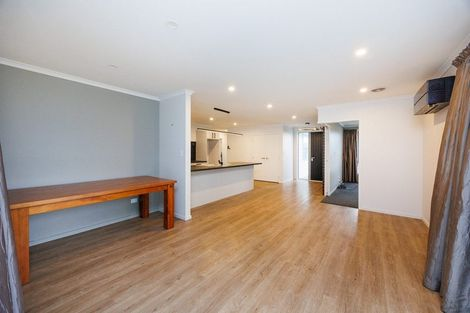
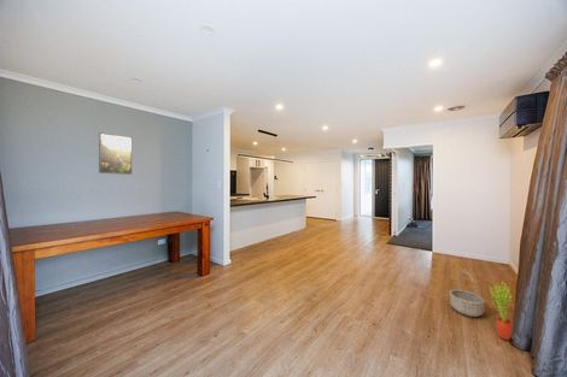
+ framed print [98,131,134,176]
+ basket [448,270,486,318]
+ potted plant [489,279,514,341]
